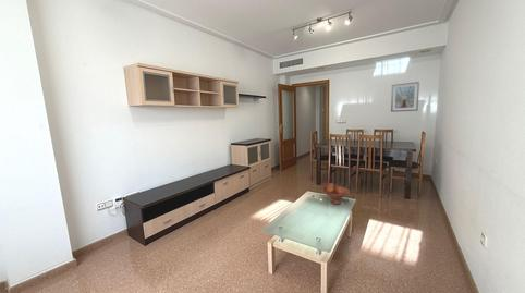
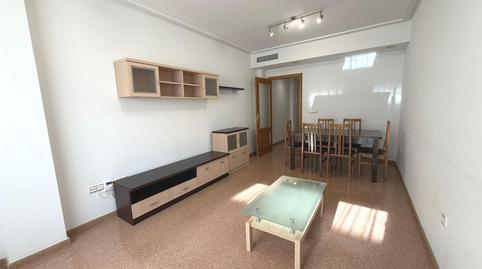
- fruit bowl [321,182,351,206]
- picture frame [390,81,420,113]
